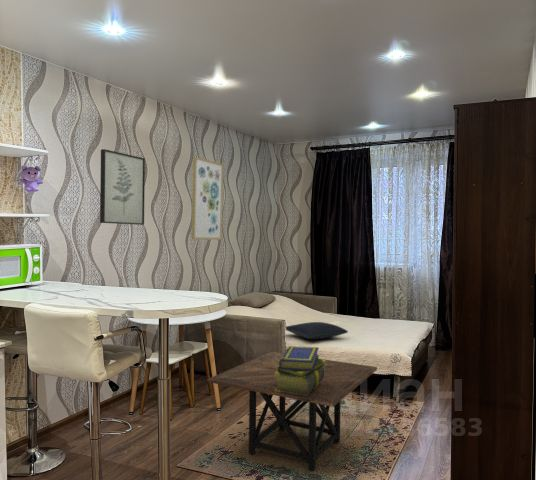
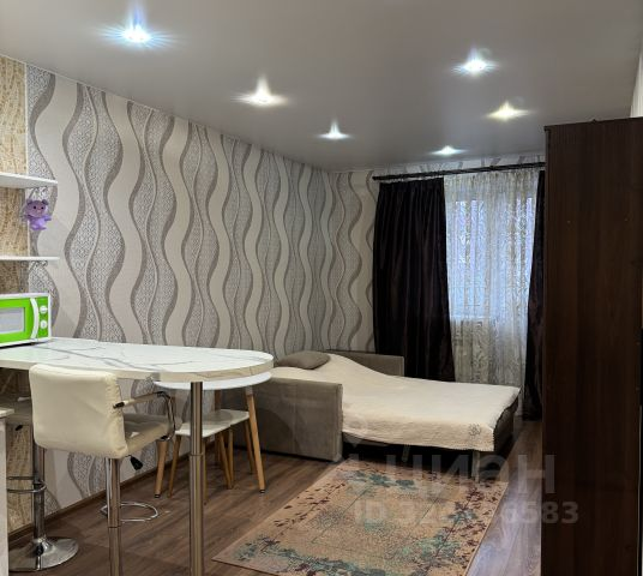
- wall art [190,156,224,241]
- stack of books [275,345,326,396]
- wall art [99,148,146,226]
- side table [206,351,378,472]
- pillow [285,321,349,340]
